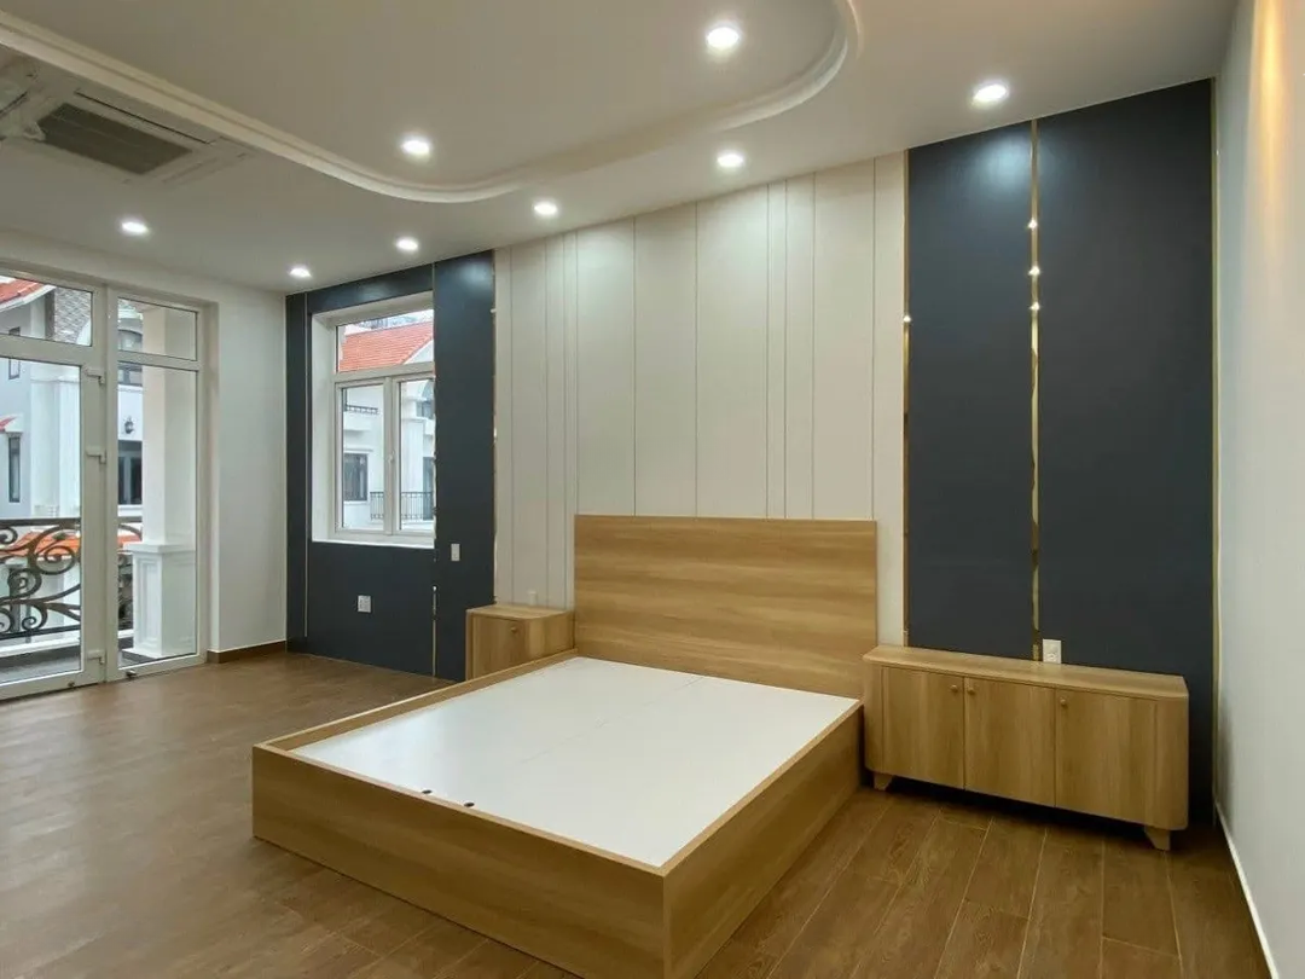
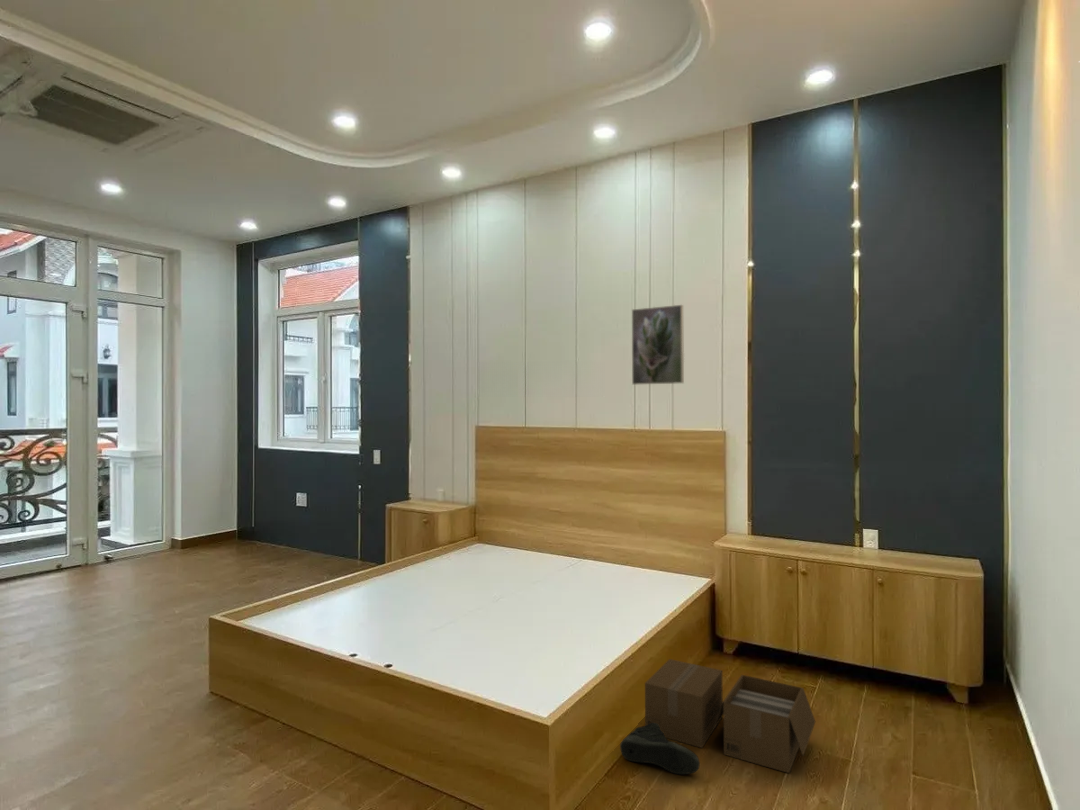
+ cardboard box [644,658,816,774]
+ sneaker [619,723,701,775]
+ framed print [631,304,685,386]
